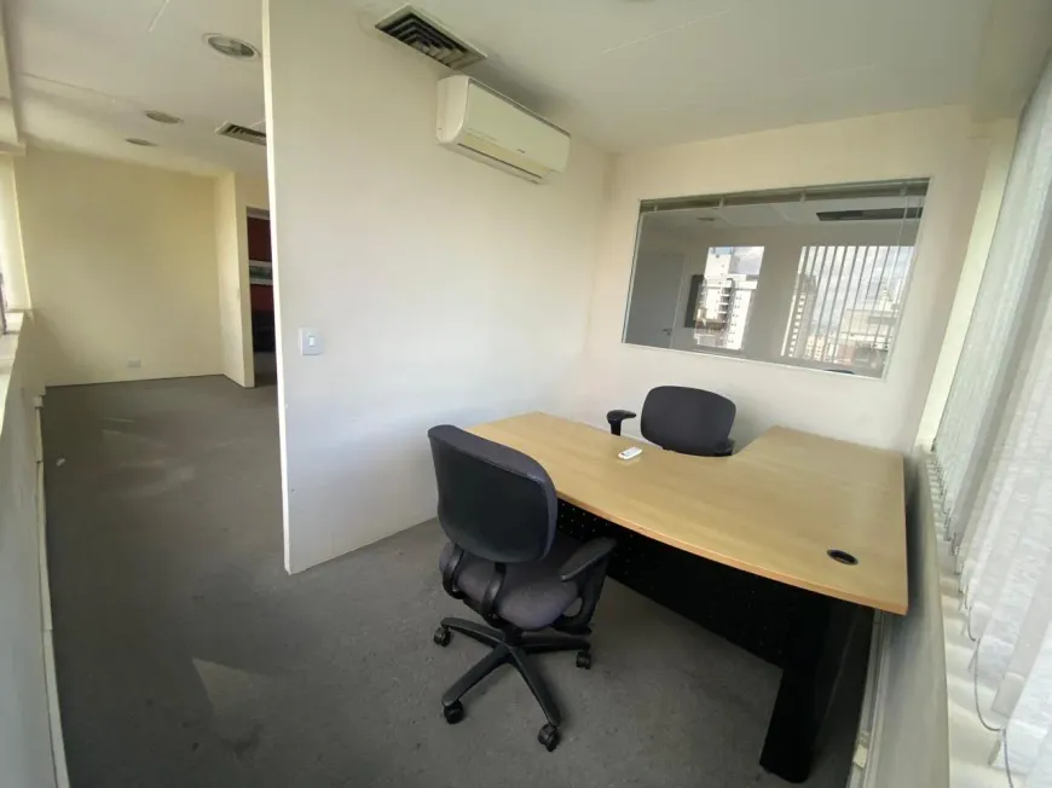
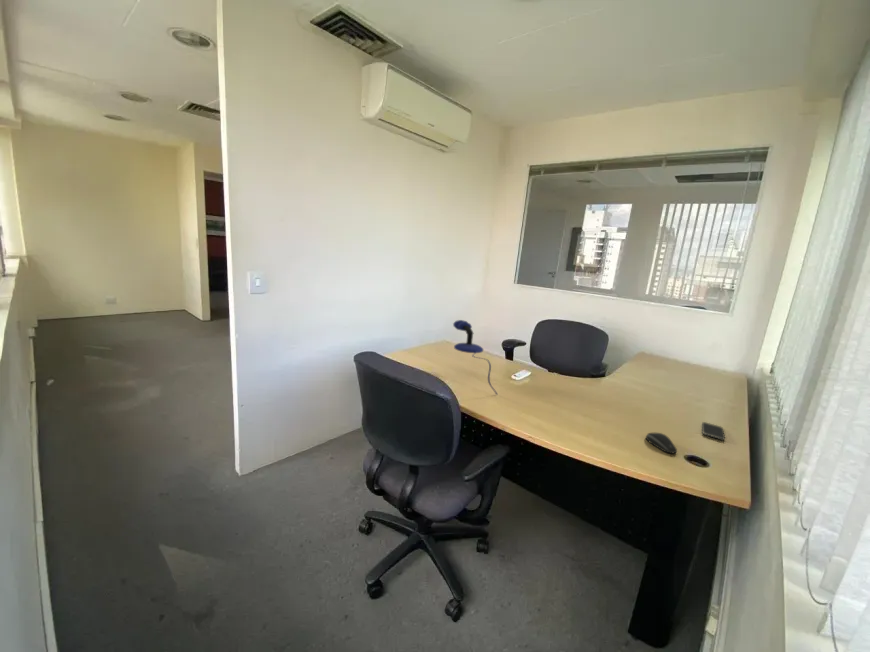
+ microphone [452,319,498,396]
+ computer mouse [645,432,678,455]
+ smartphone [701,421,726,441]
